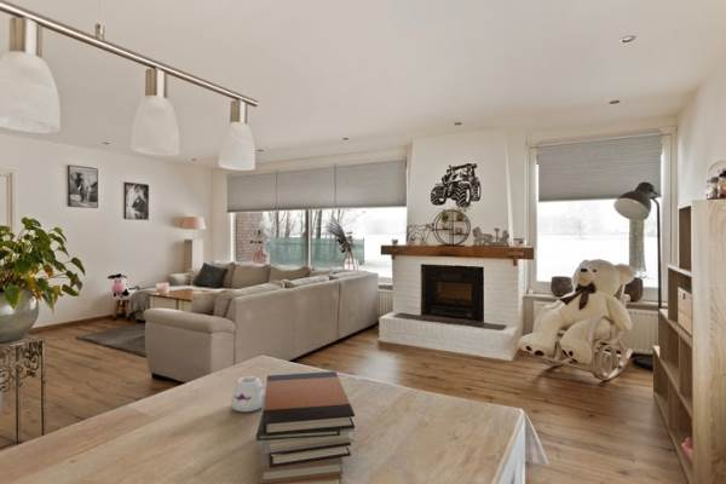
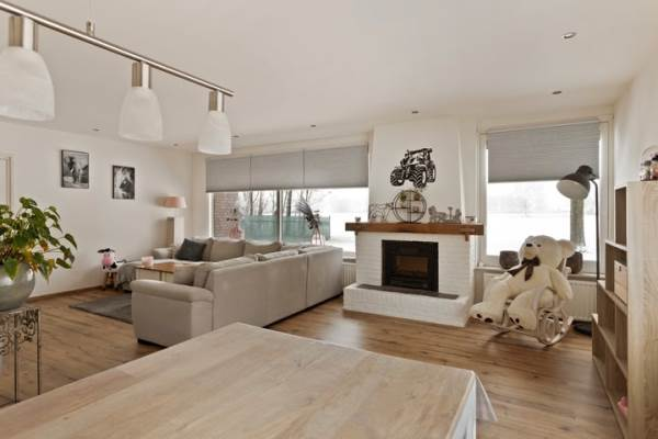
- mug [230,375,266,413]
- book stack [255,370,356,484]
